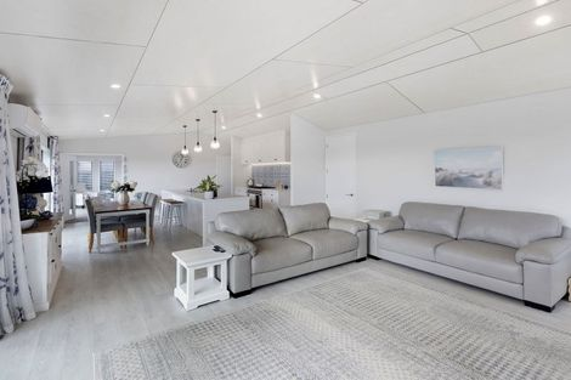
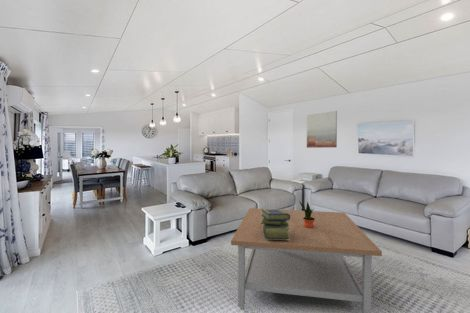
+ stack of books [261,209,290,240]
+ wall art [306,110,338,149]
+ coffee table [230,207,383,313]
+ potted plant [298,200,315,228]
